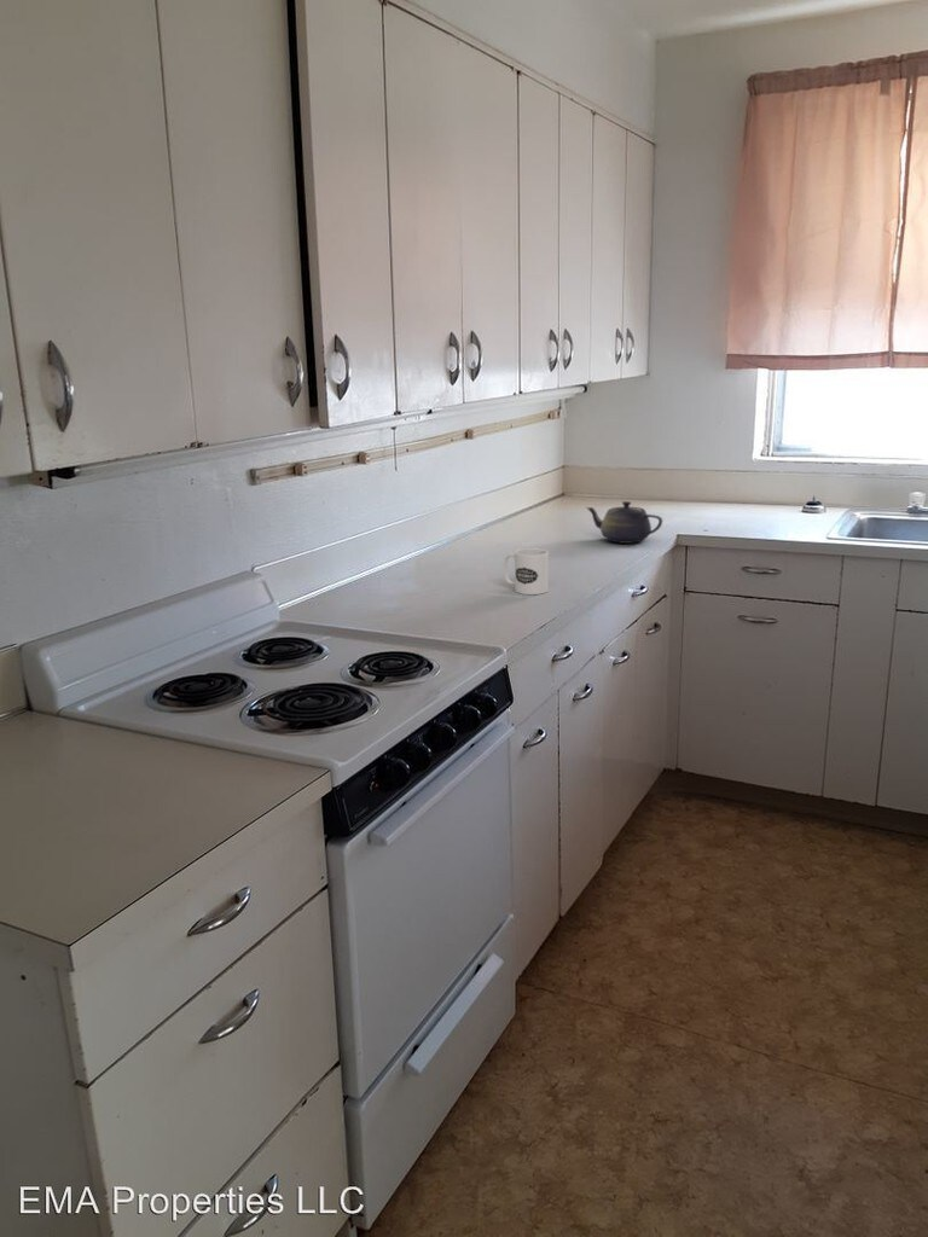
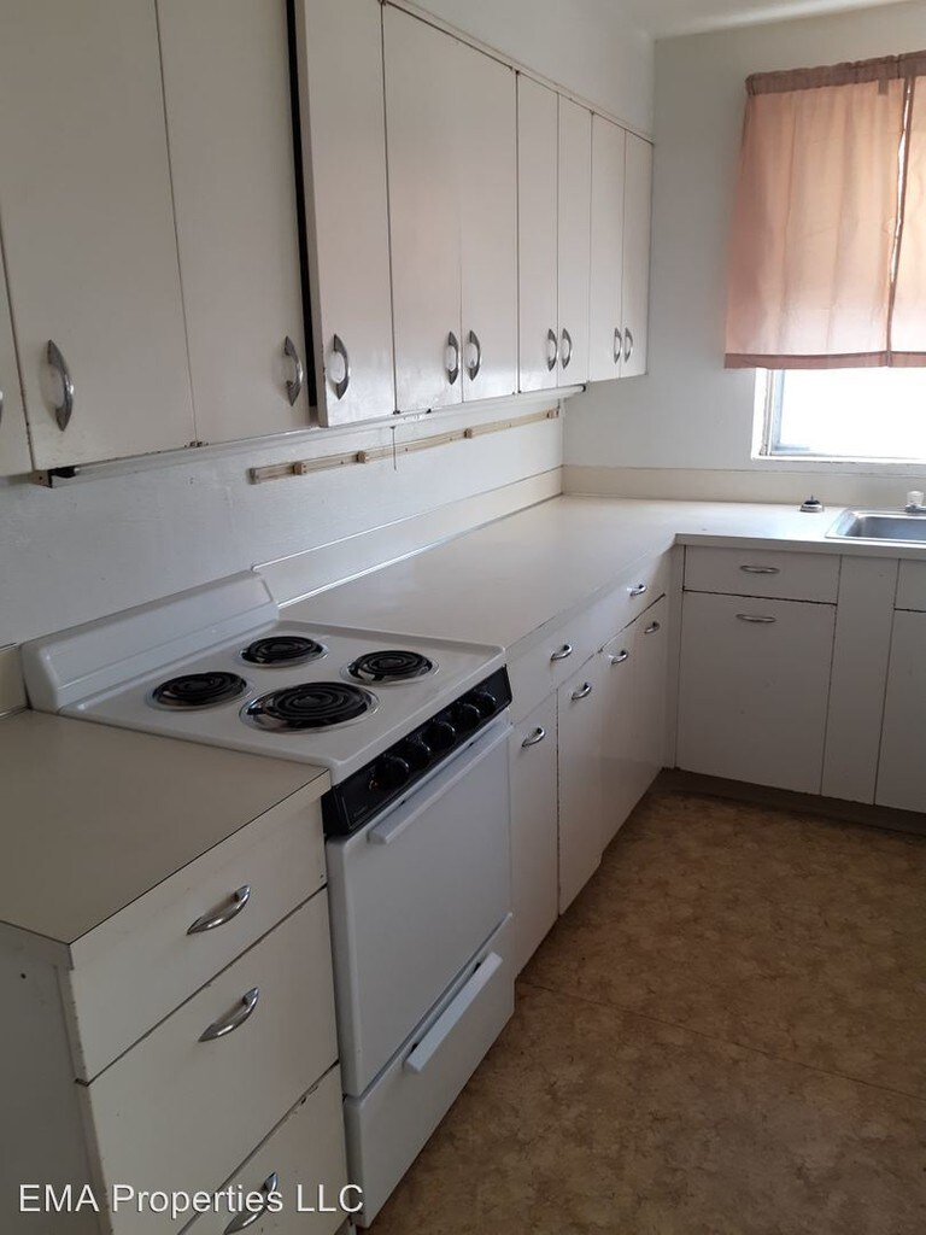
- mug [503,547,550,596]
- teapot [585,500,665,545]
